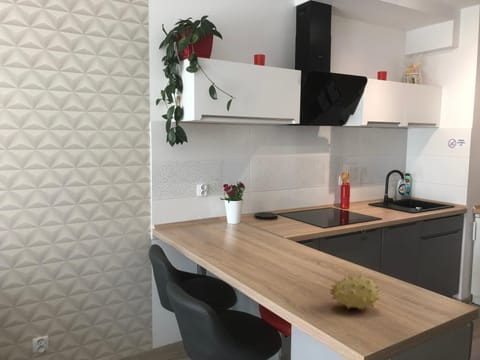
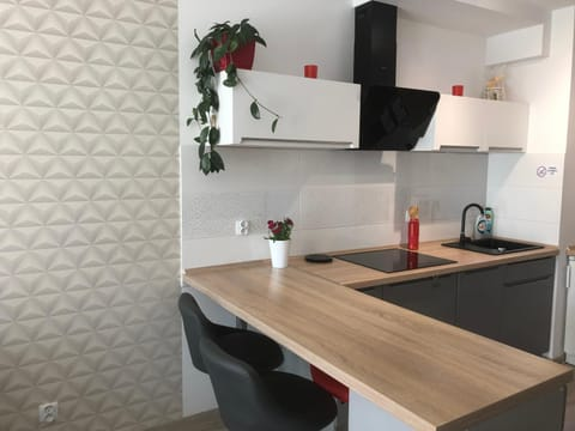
- fruit [328,274,380,312]
